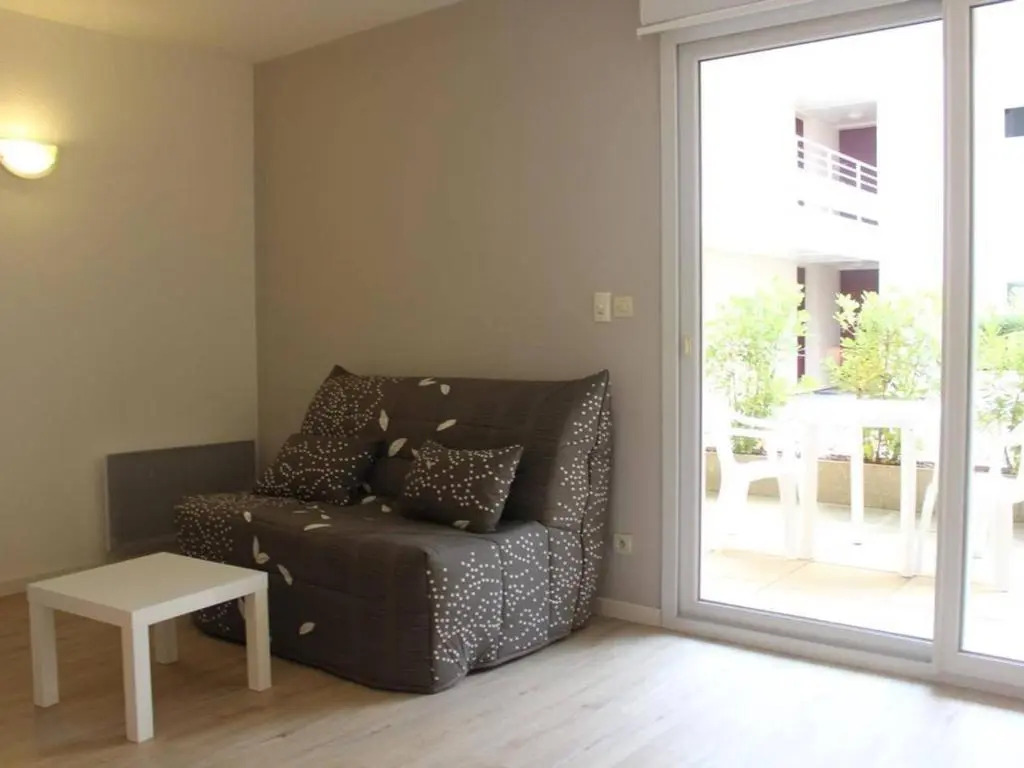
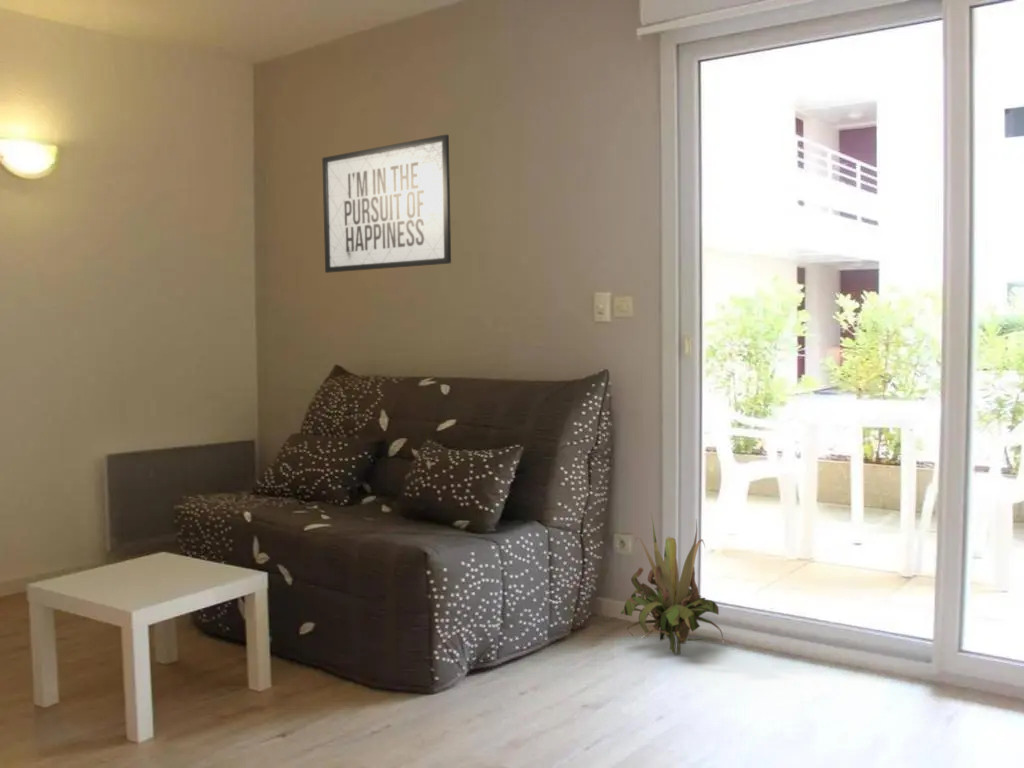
+ mirror [321,133,452,274]
+ decorative plant [620,513,724,655]
